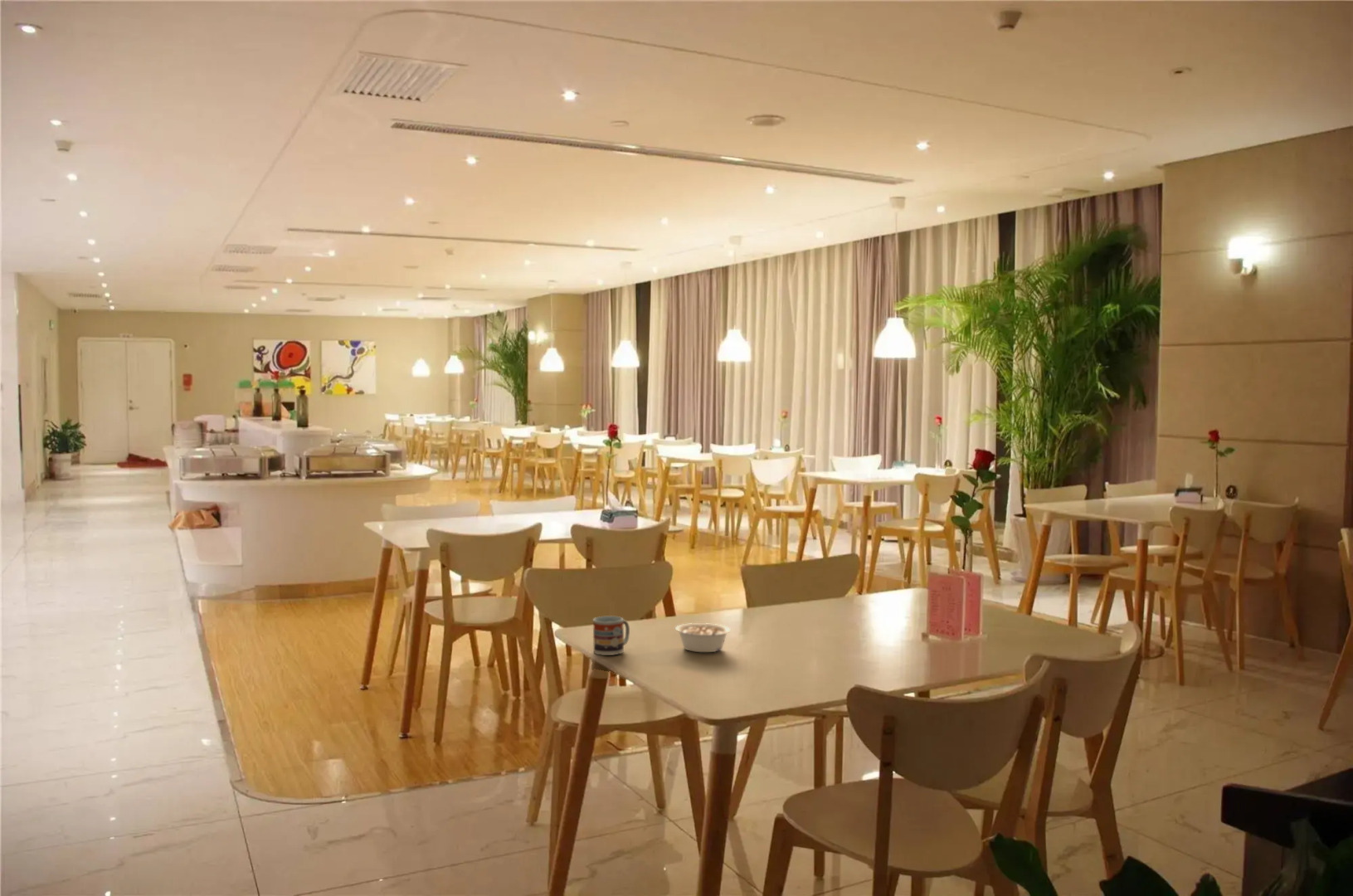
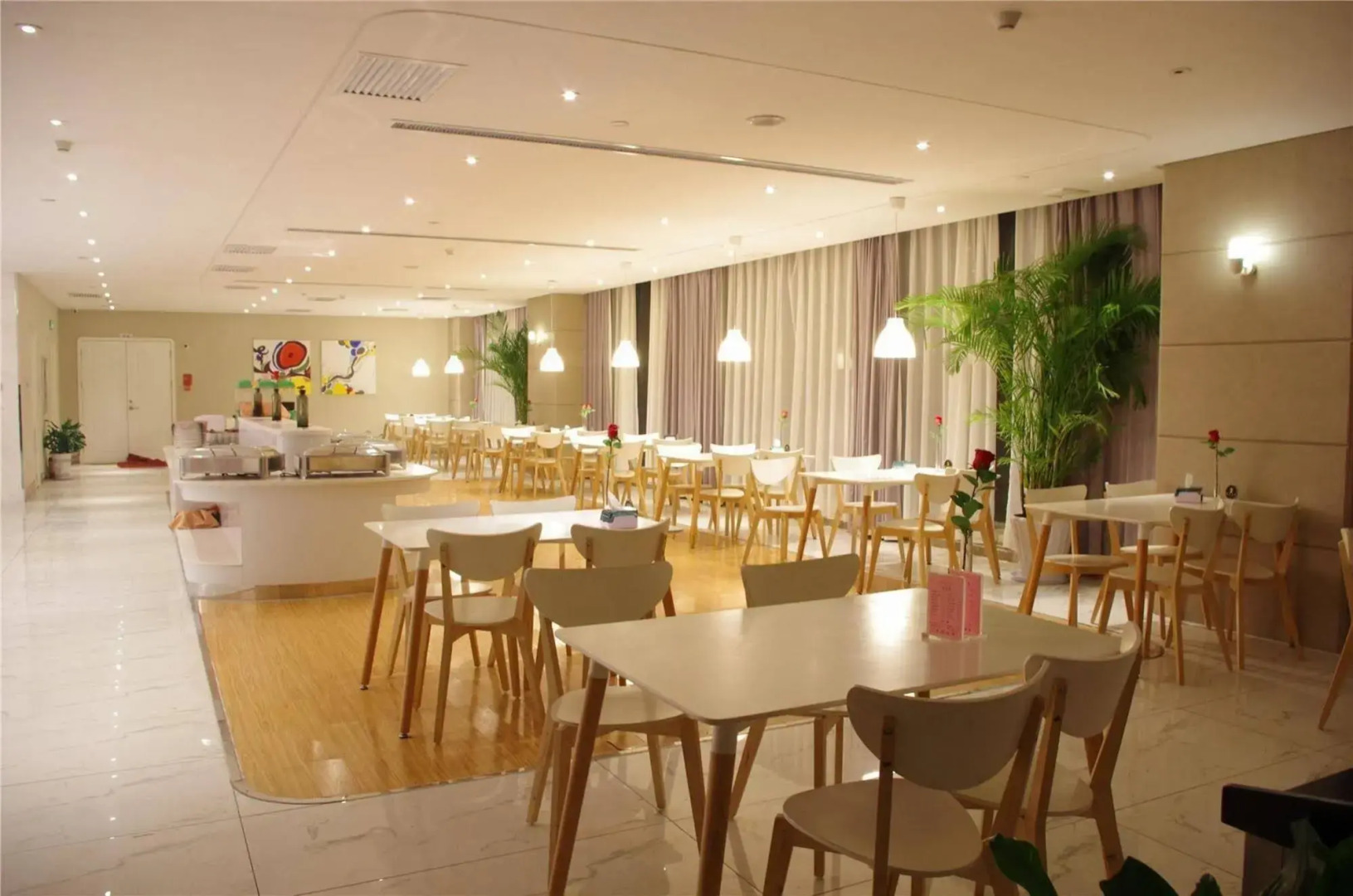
- cup [592,615,630,656]
- legume [674,622,732,653]
